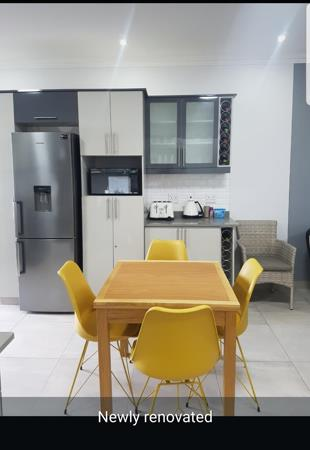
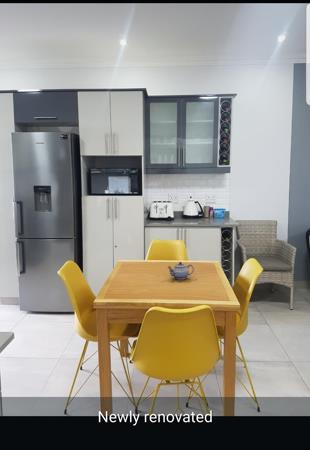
+ teapot [167,261,195,280]
